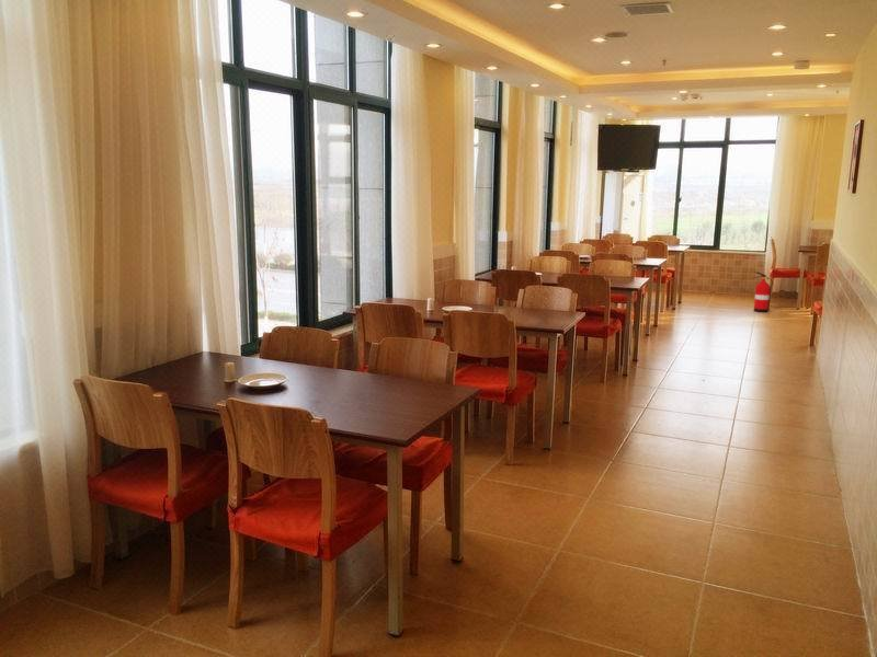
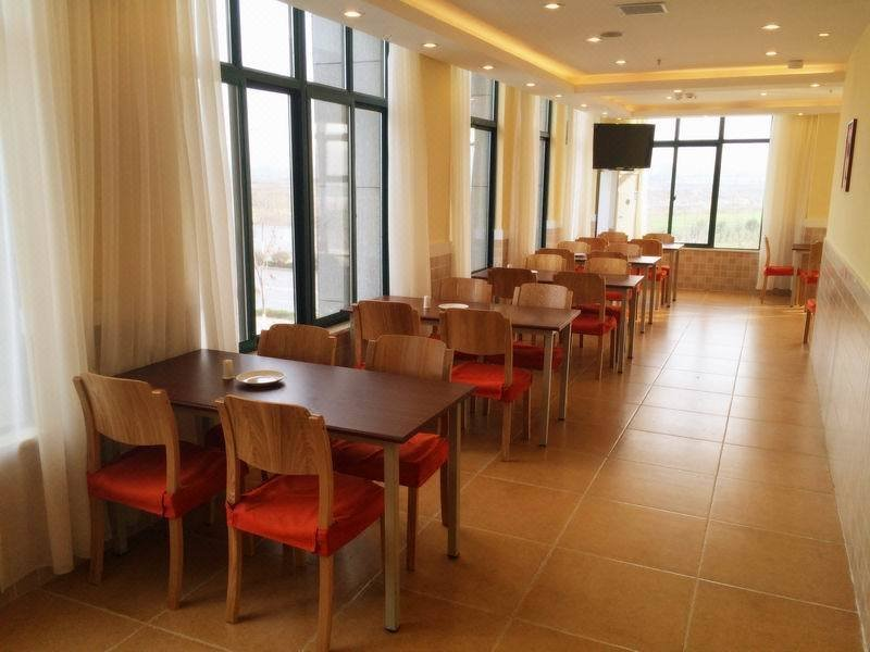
- fire extinguisher [753,270,774,313]
